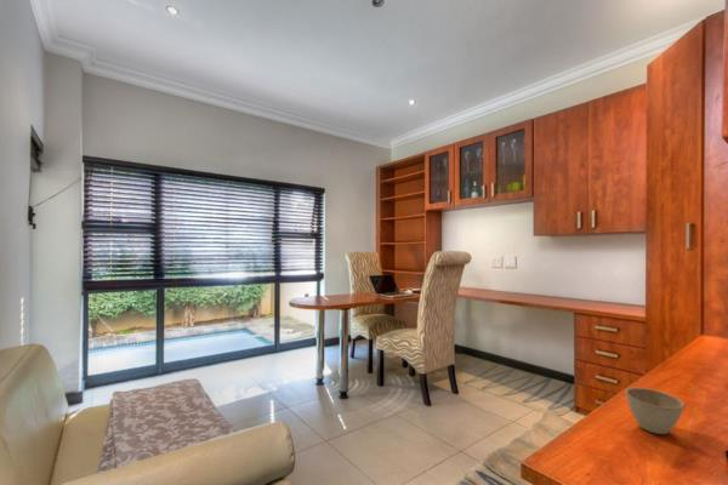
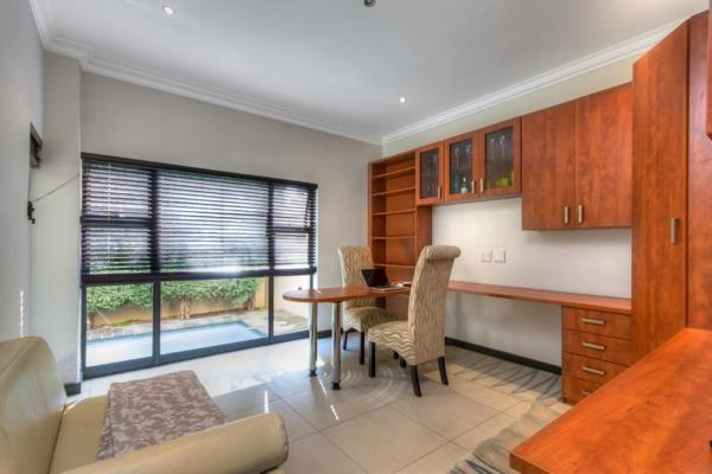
- flower pot [625,387,684,435]
